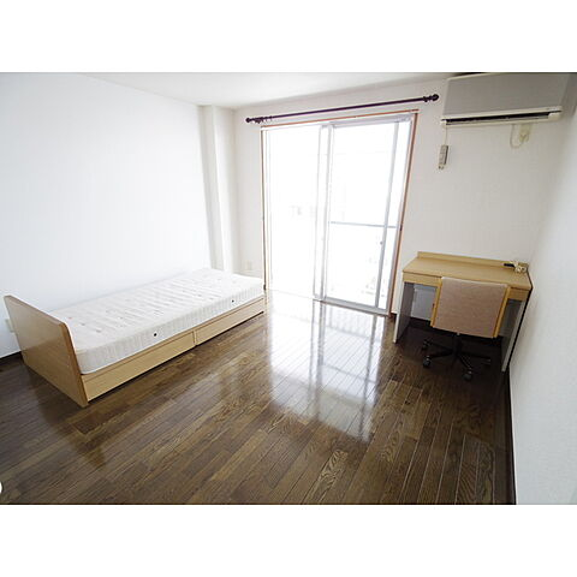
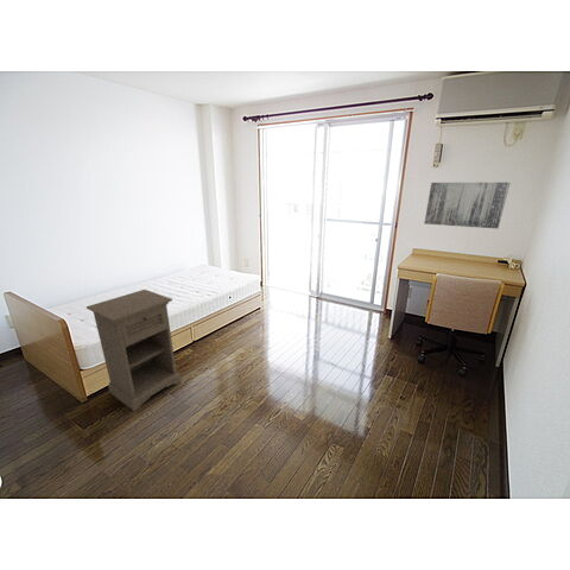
+ nightstand [86,289,182,412]
+ wall art [423,182,511,229]
